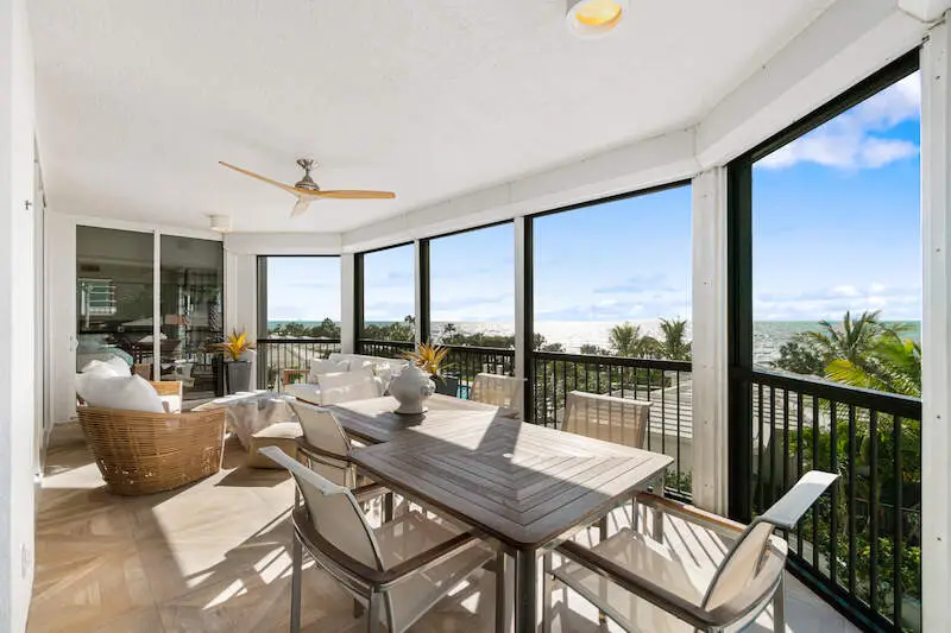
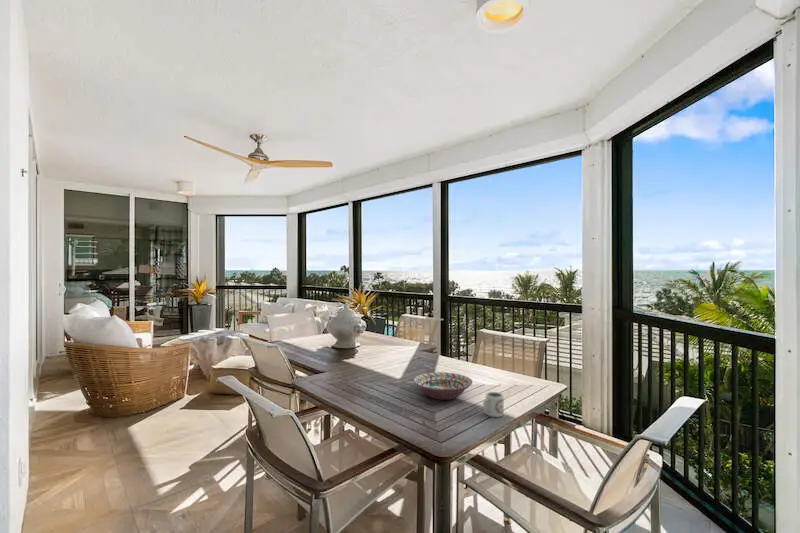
+ cup [482,391,505,418]
+ decorative bowl [412,371,473,401]
